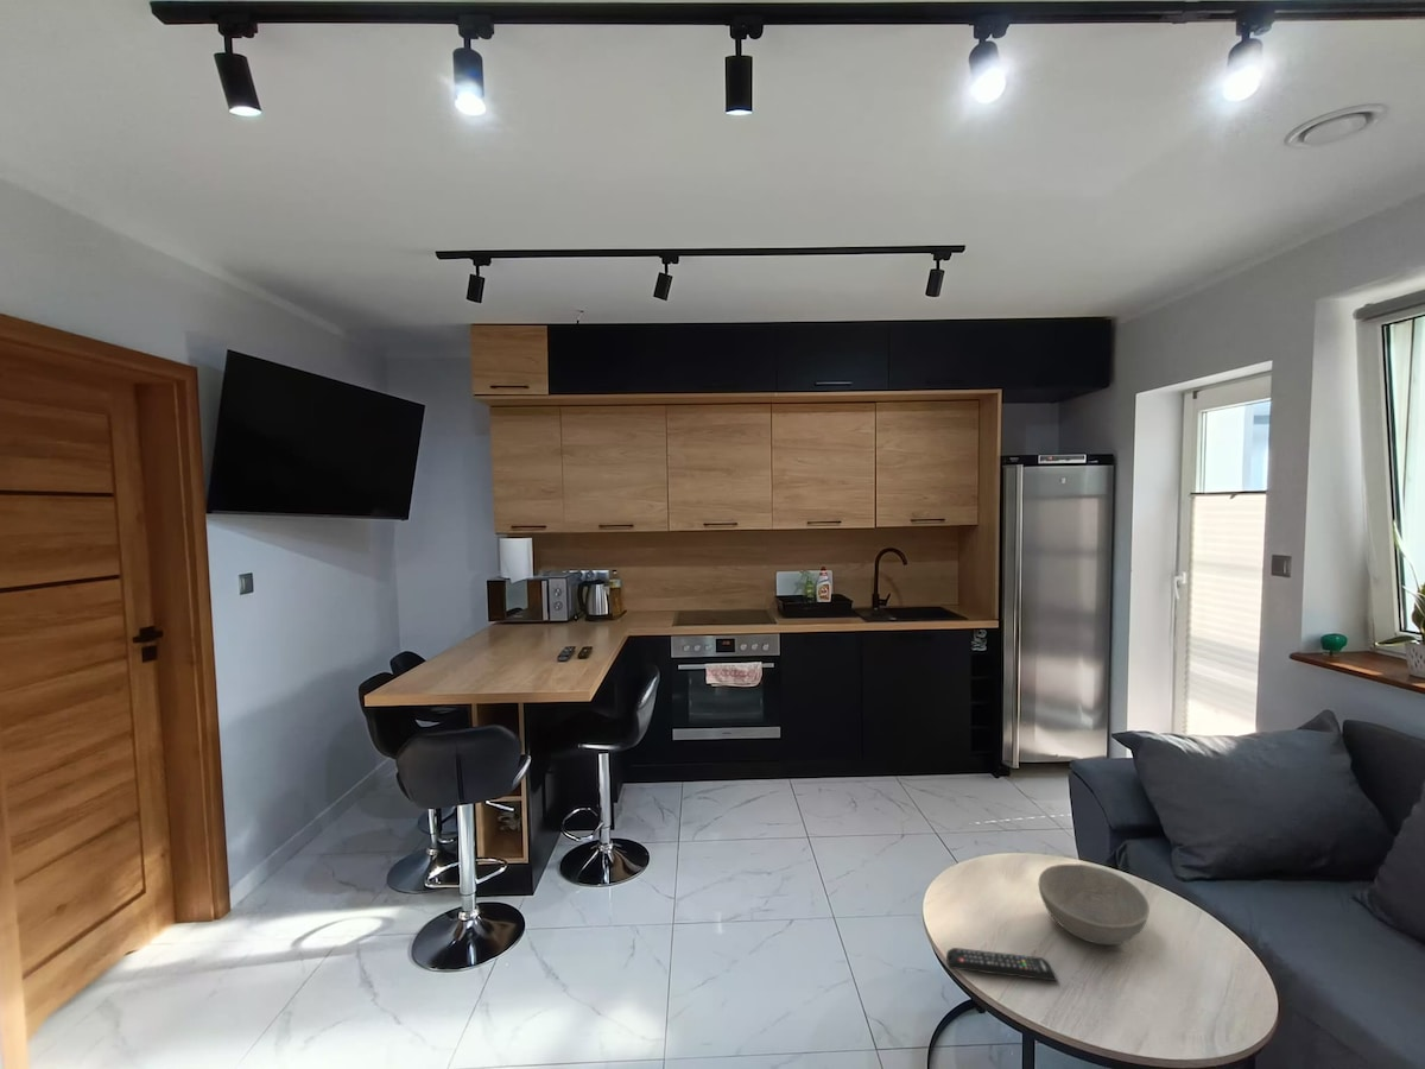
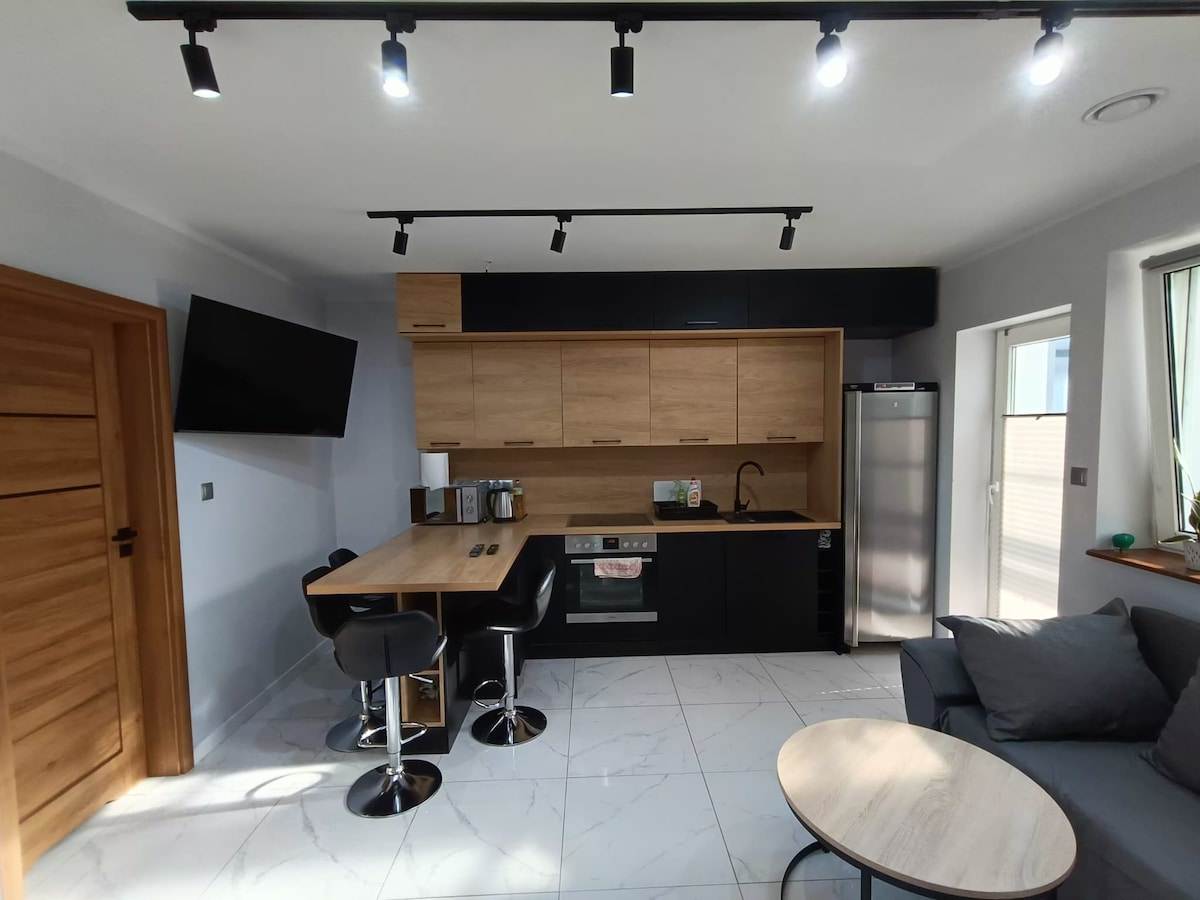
- bowl [1038,864,1151,945]
- remote control [945,947,1059,982]
